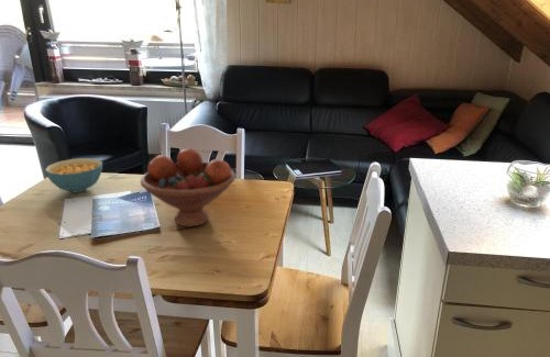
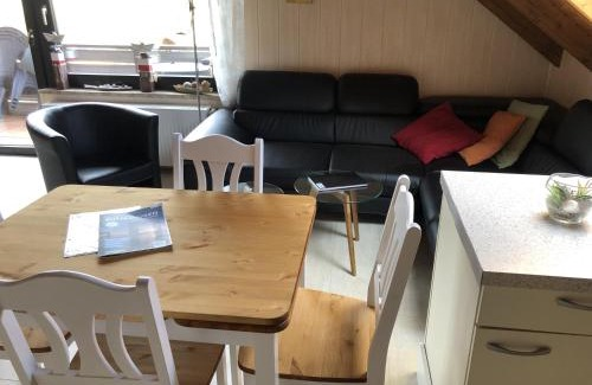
- cereal bowl [44,157,103,193]
- fruit bowl [140,147,237,228]
